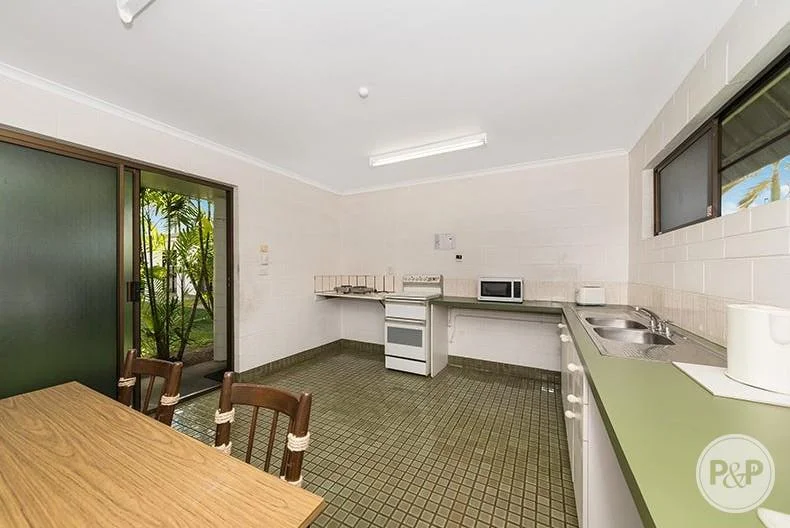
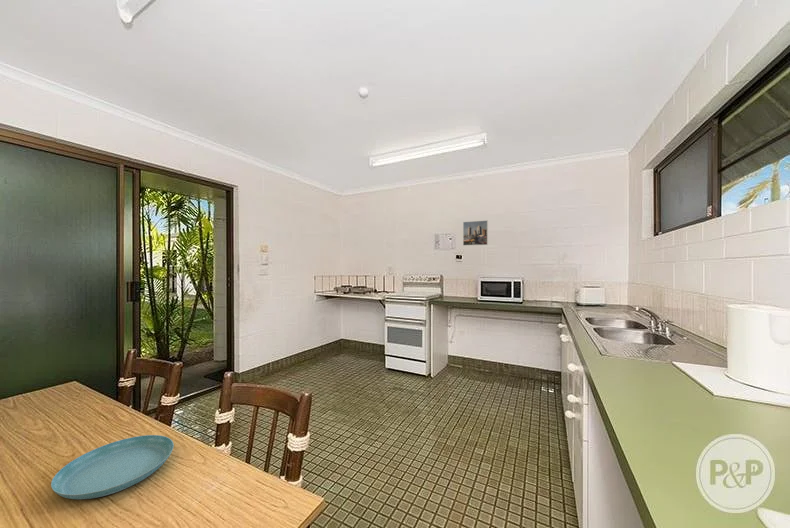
+ saucer [50,434,175,500]
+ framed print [462,219,489,247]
